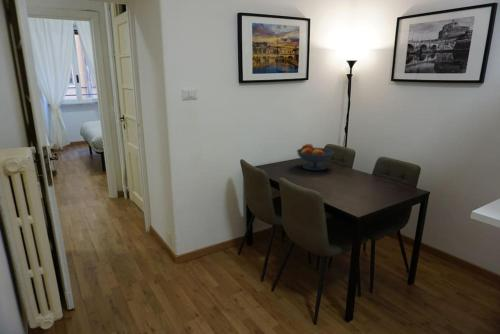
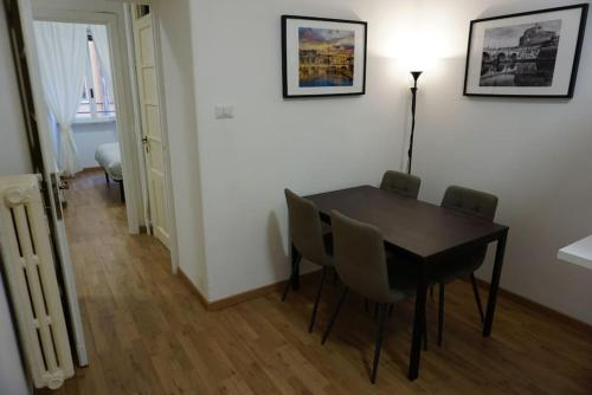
- fruit bowl [296,143,335,171]
